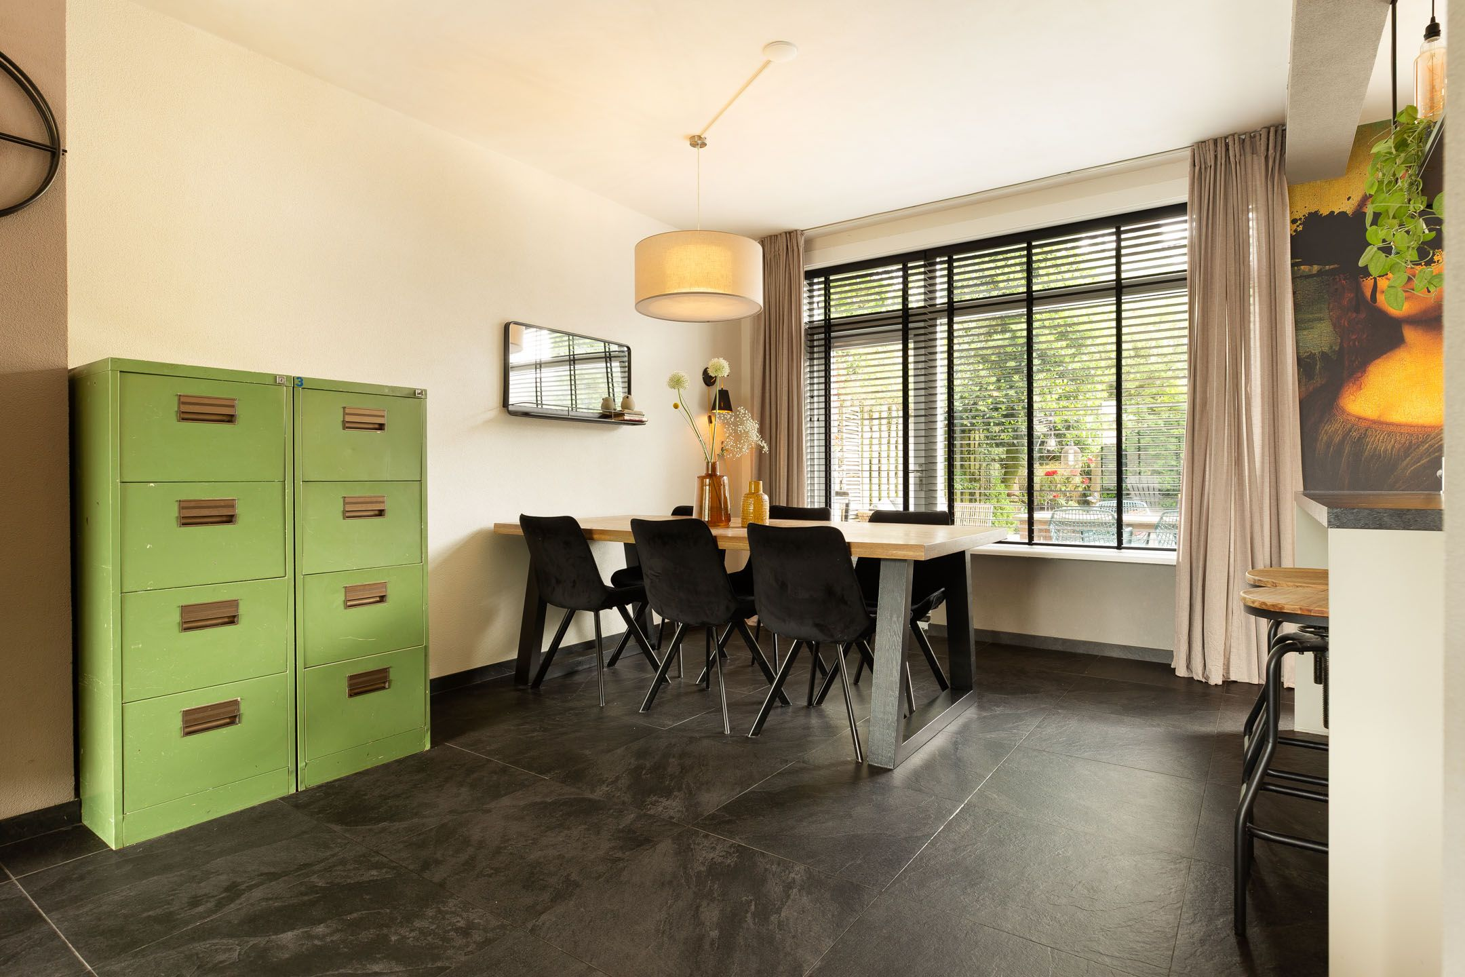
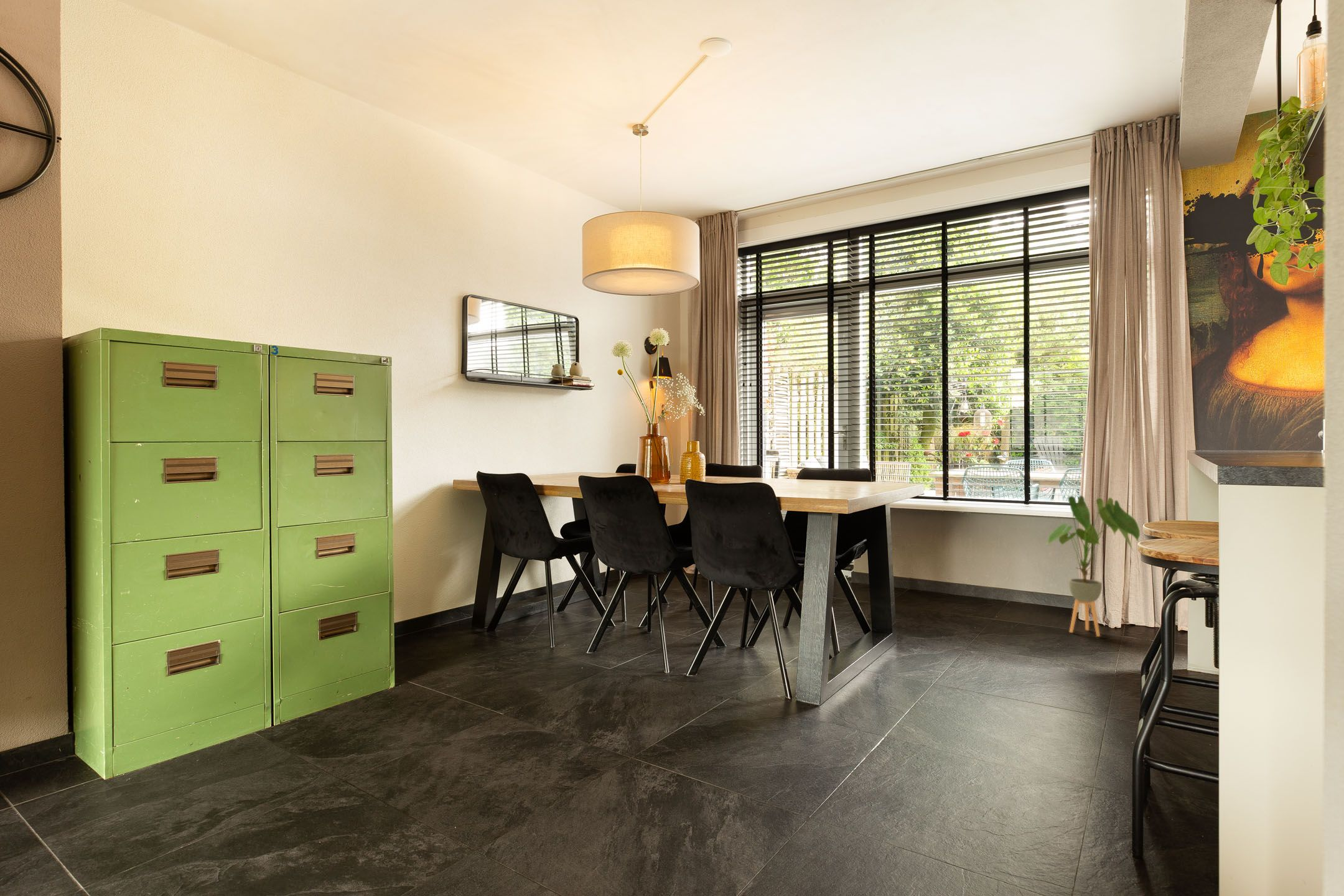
+ house plant [1045,495,1141,637]
